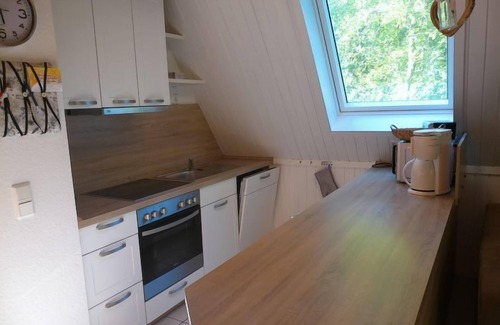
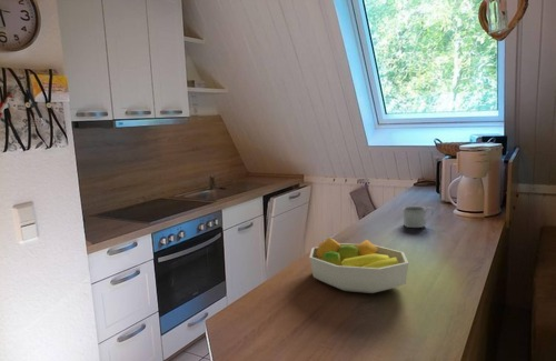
+ fruit bowl [308,237,409,294]
+ mug [401,205,435,229]
